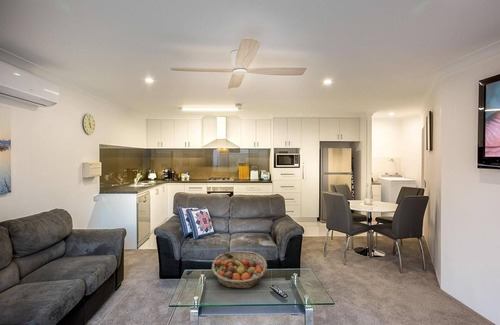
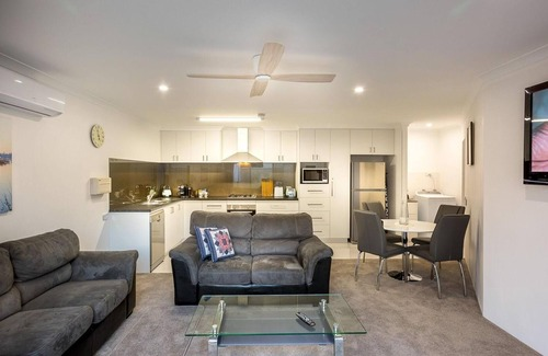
- fruit basket [211,250,268,289]
